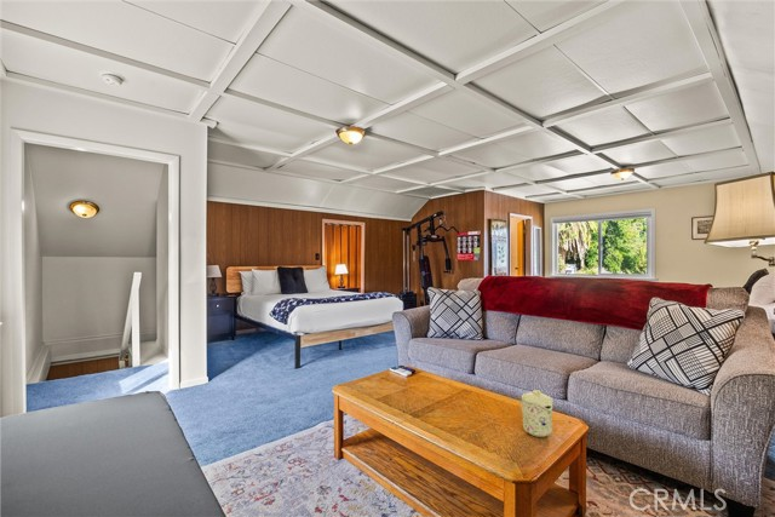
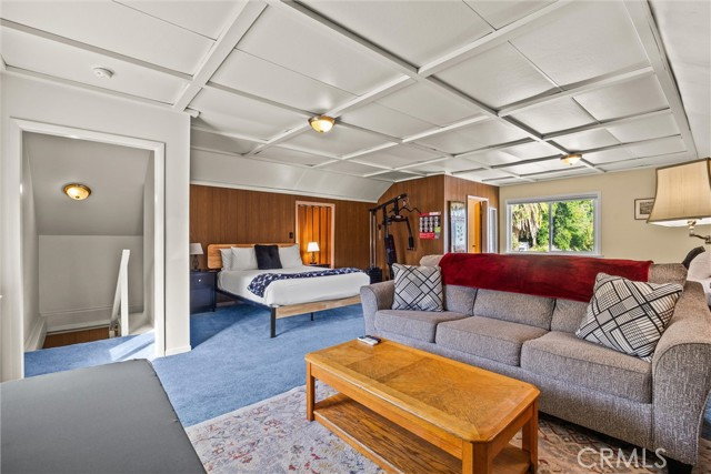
- mug [519,389,553,438]
